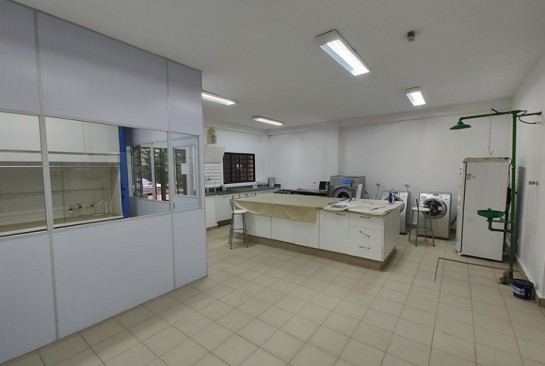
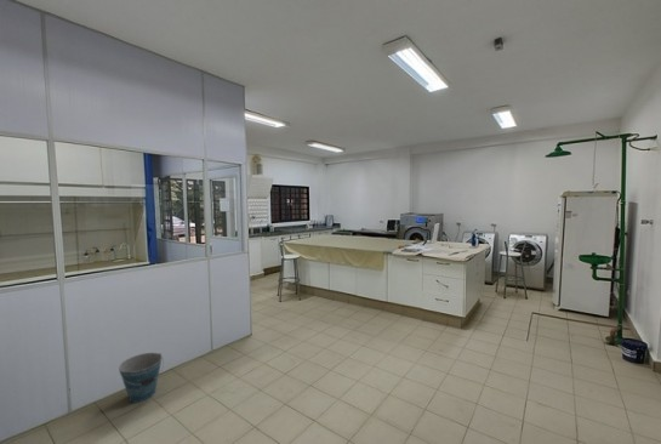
+ bucket [118,352,165,404]
